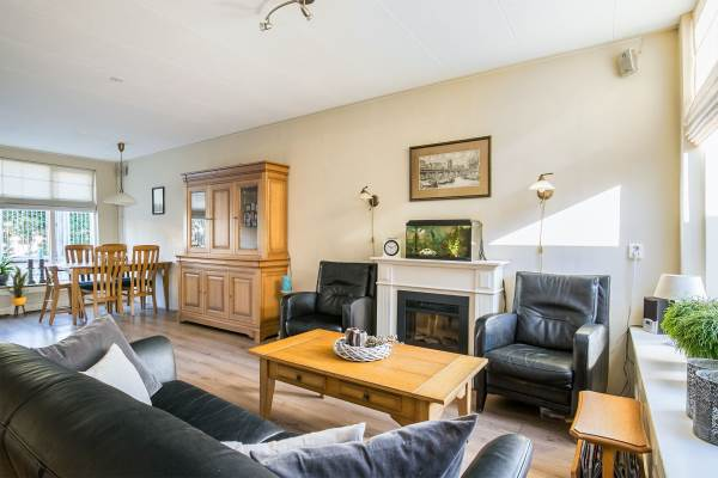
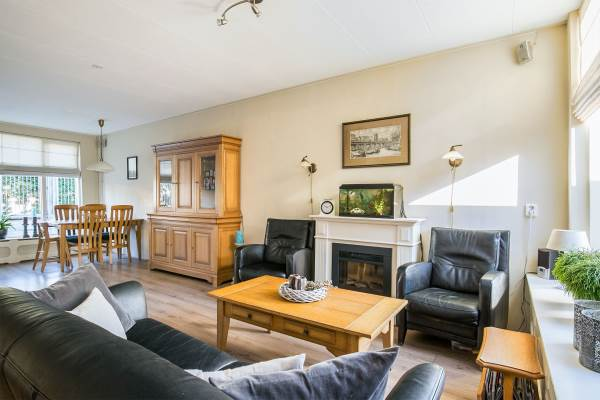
- house plant [0,264,42,320]
